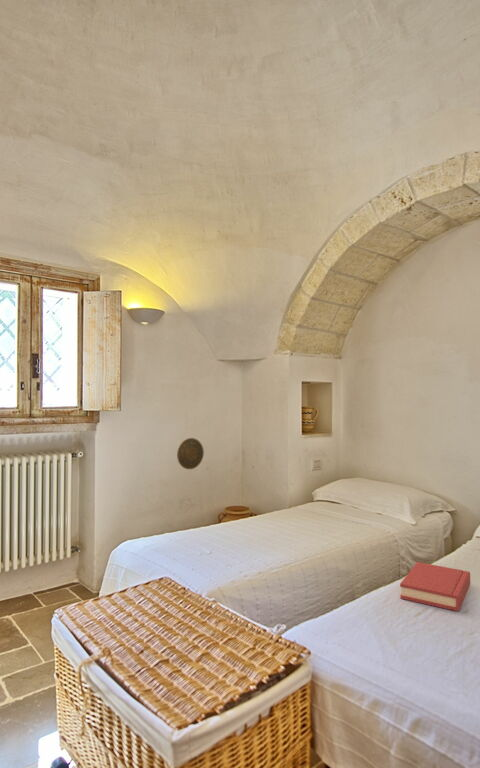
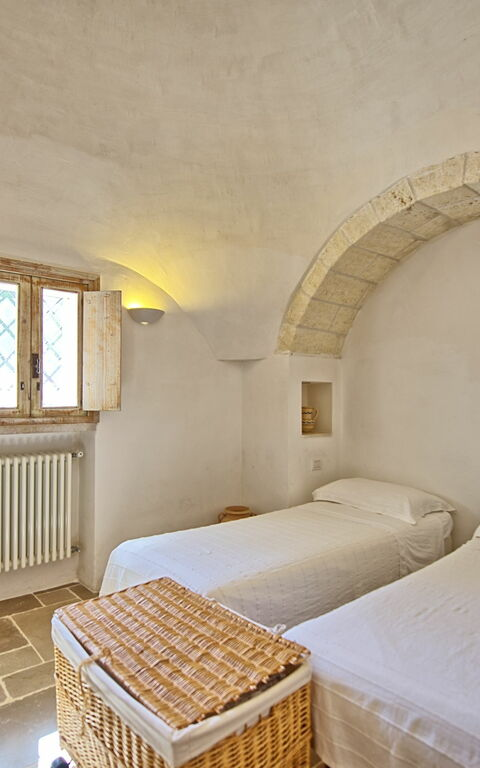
- hardback book [399,561,471,612]
- decorative plate [176,437,205,470]
